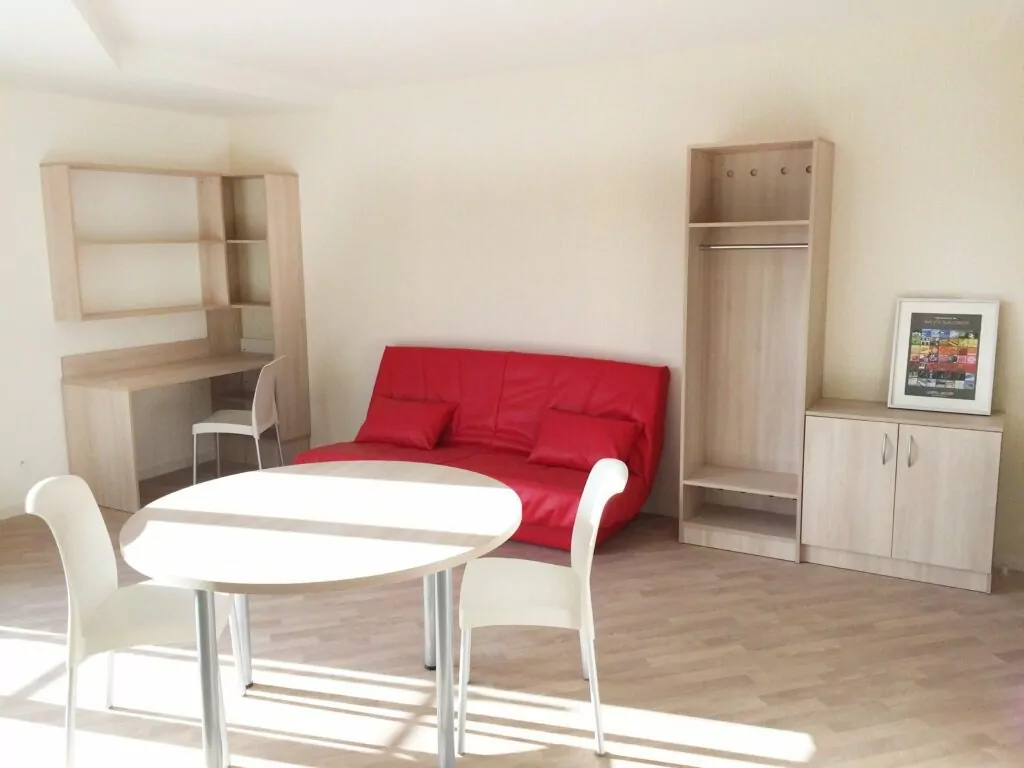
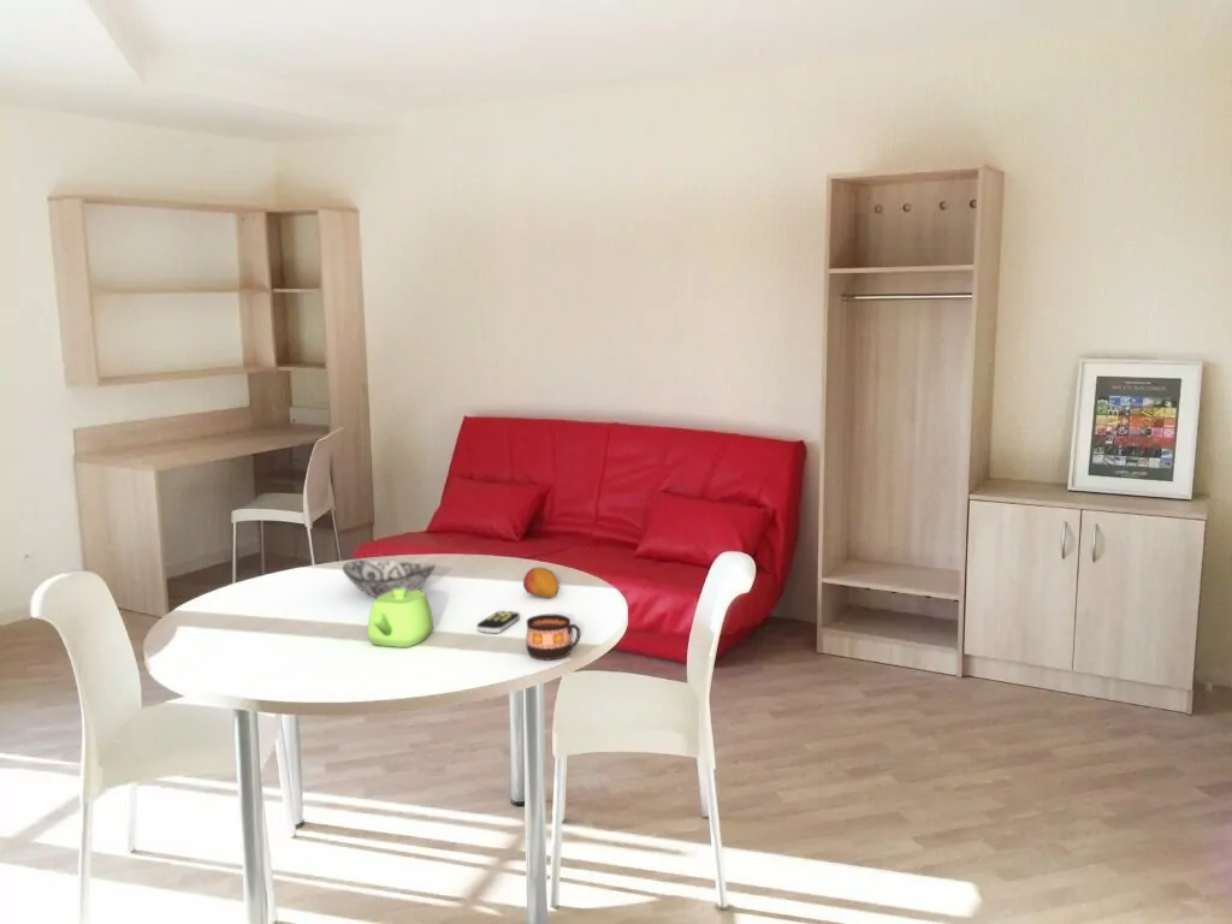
+ fruit [522,567,559,599]
+ remote control [476,609,521,634]
+ decorative bowl [342,558,437,599]
+ teapot [367,588,434,648]
+ cup [525,614,581,661]
